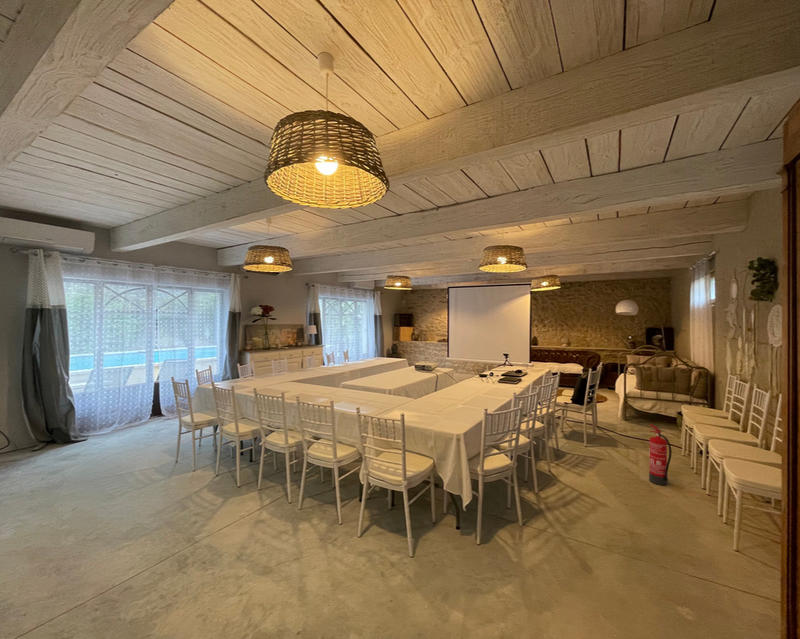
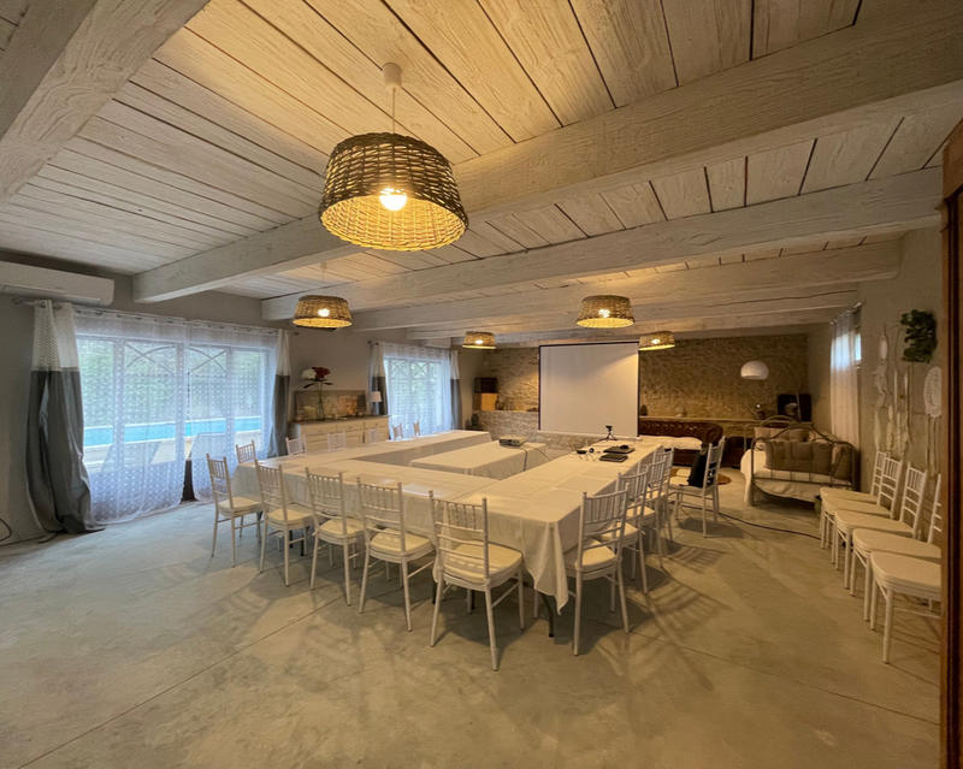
- fire extinguisher [648,423,673,486]
